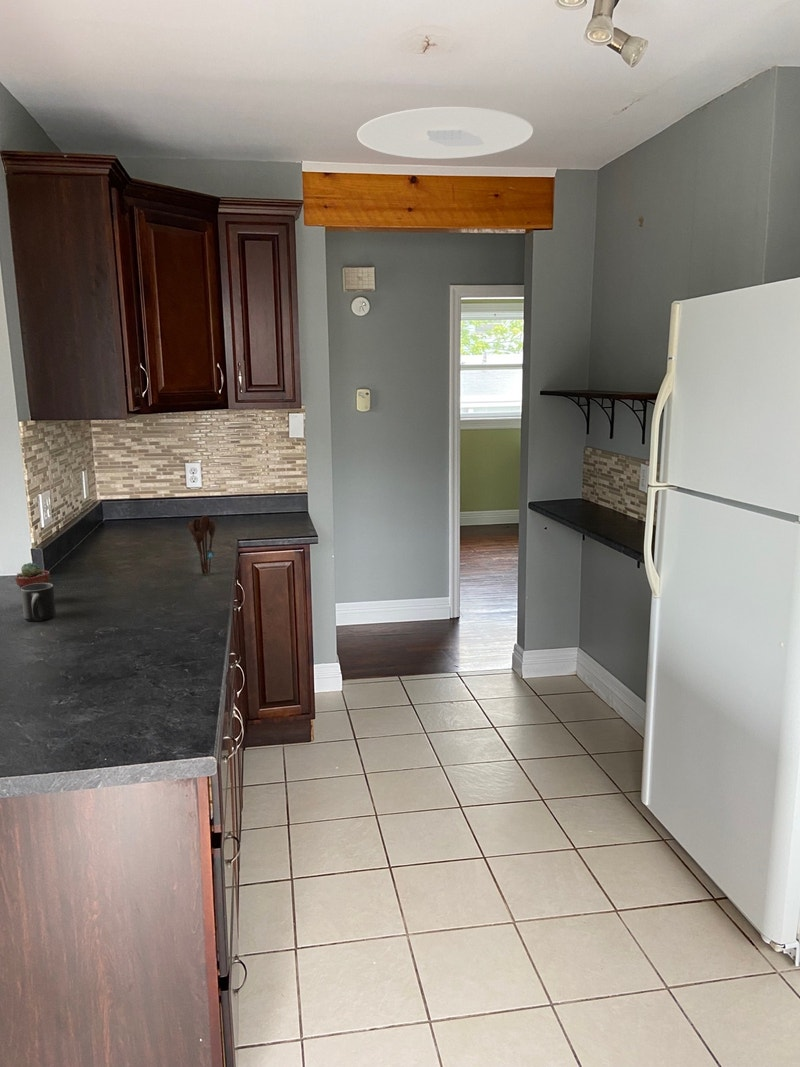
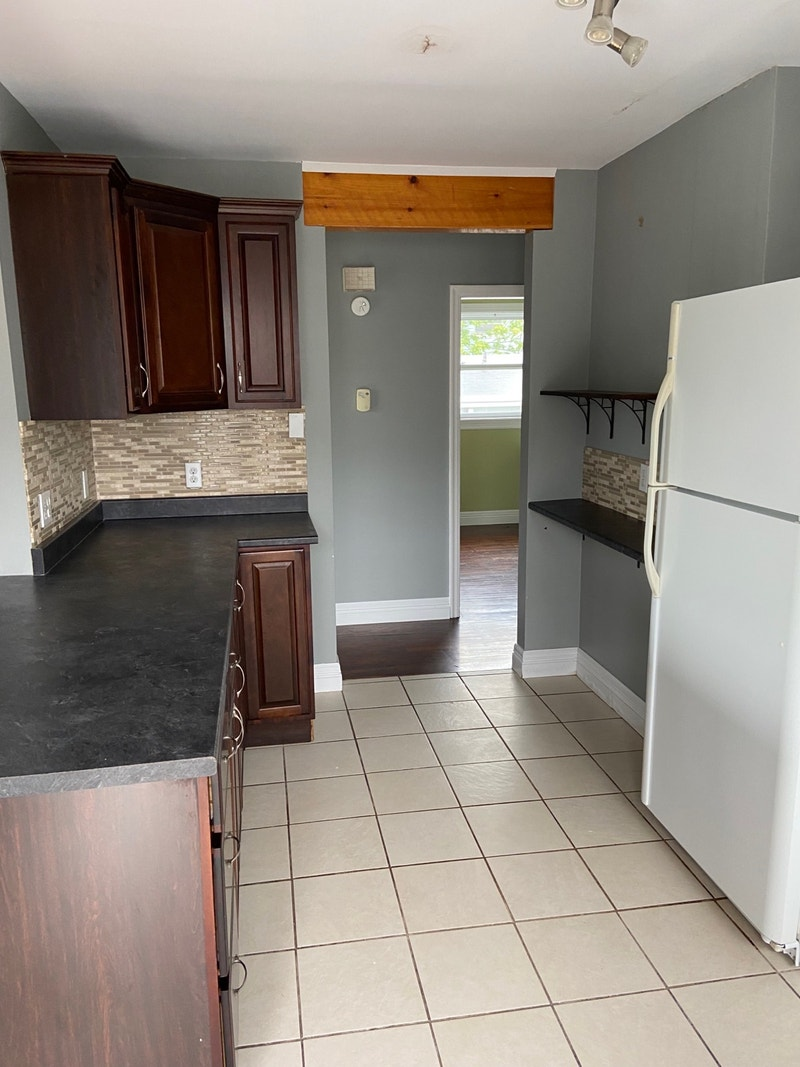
- mug [20,582,57,622]
- potted succulent [14,561,52,590]
- ceiling light [356,106,534,160]
- utensil holder [188,514,217,575]
